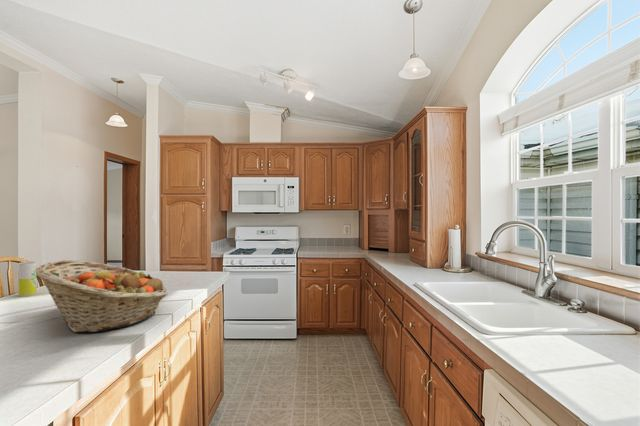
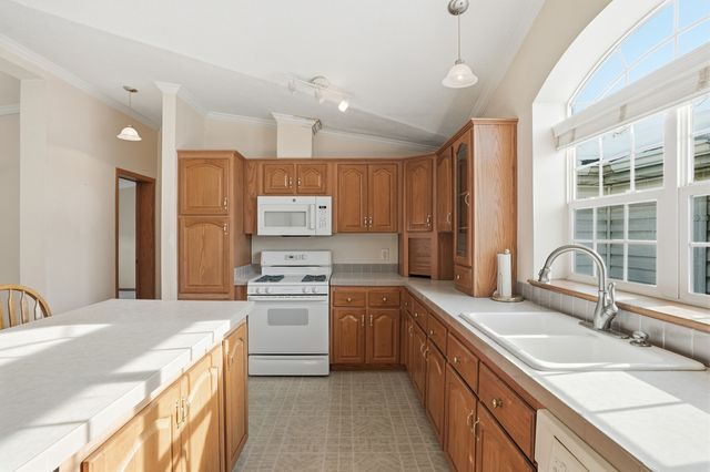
- fruit basket [36,259,169,334]
- beverage can [17,261,37,298]
